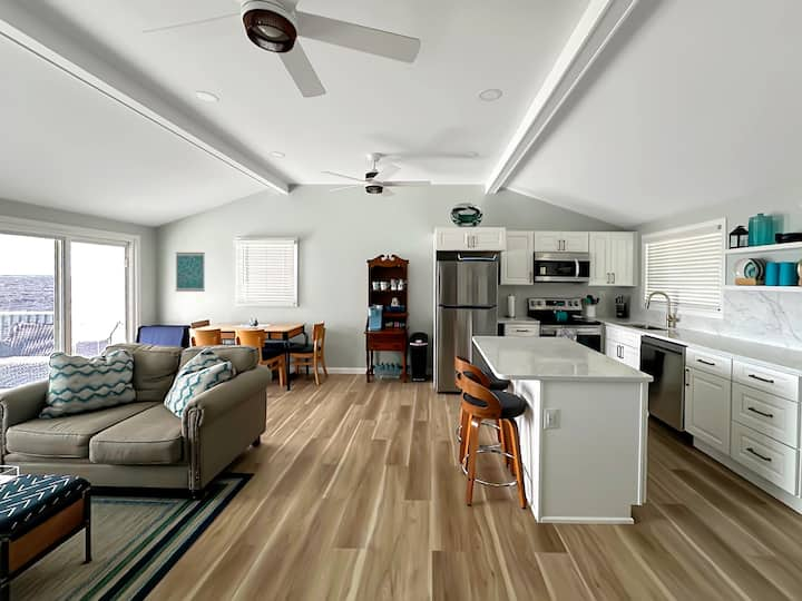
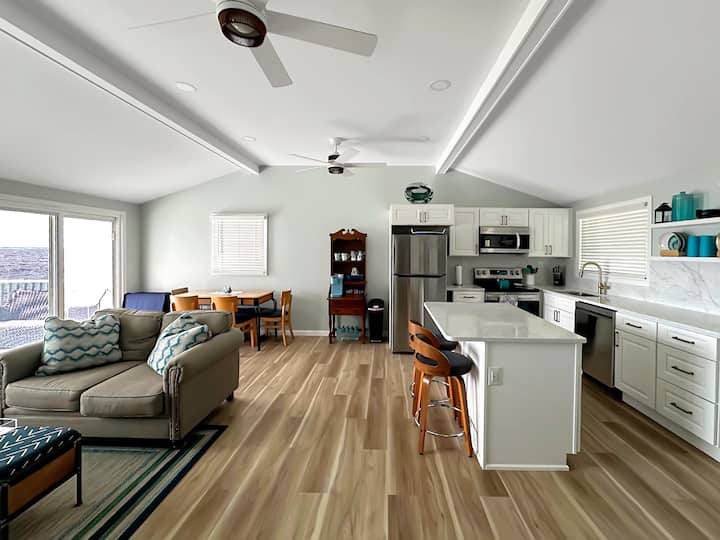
- wall art [175,252,206,293]
